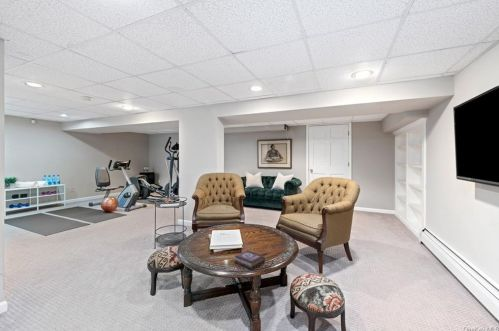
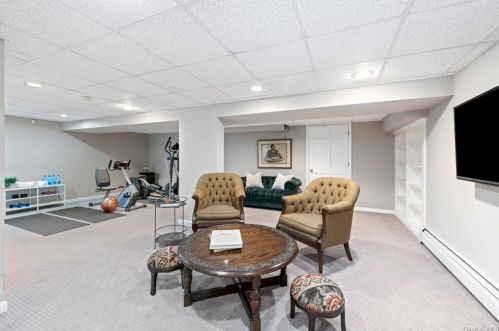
- book [233,249,266,270]
